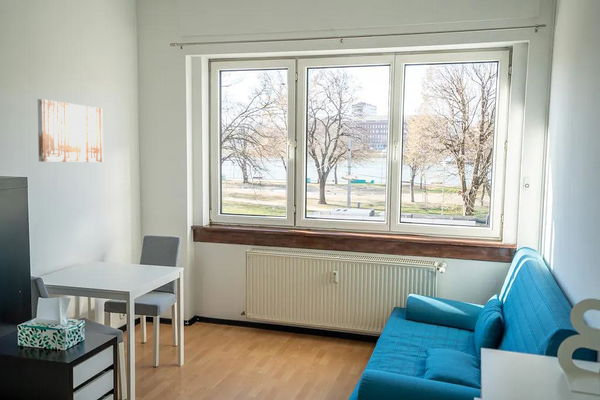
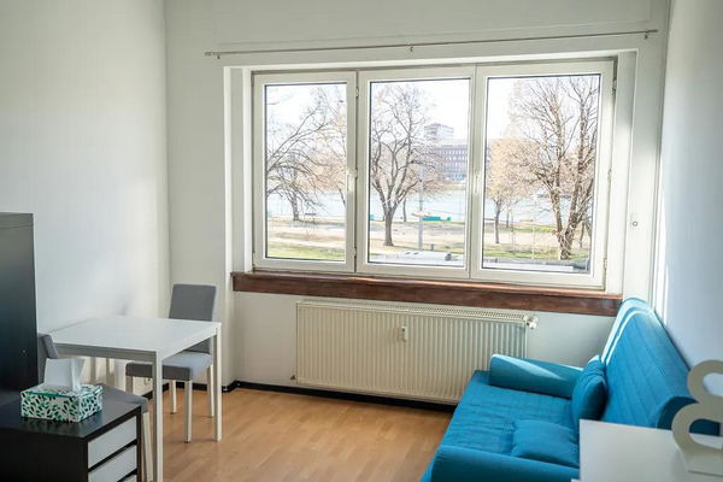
- wall art [37,98,104,163]
